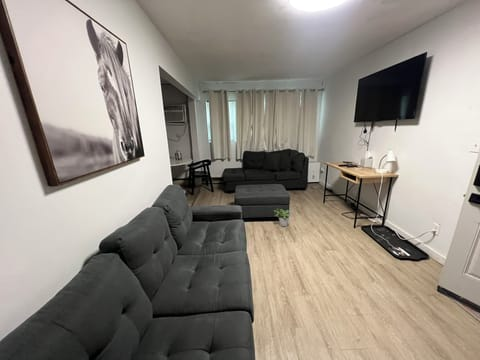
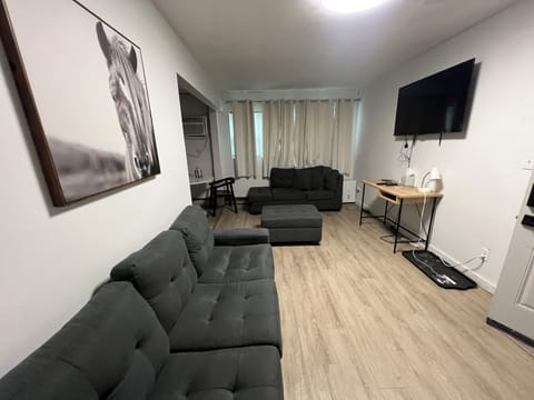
- potted plant [273,208,291,227]
